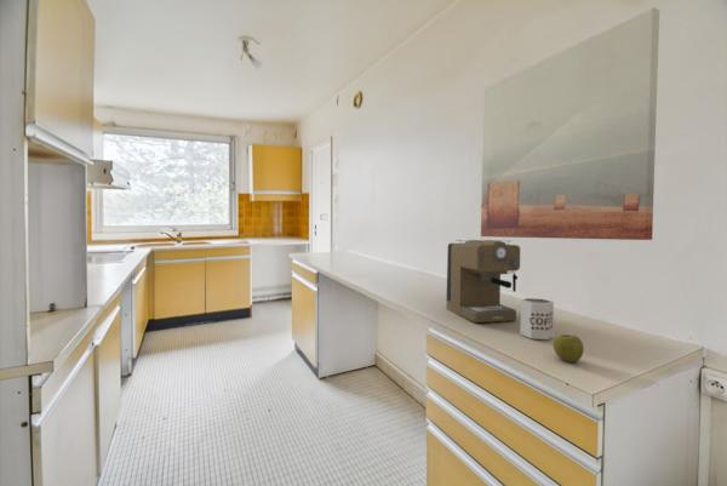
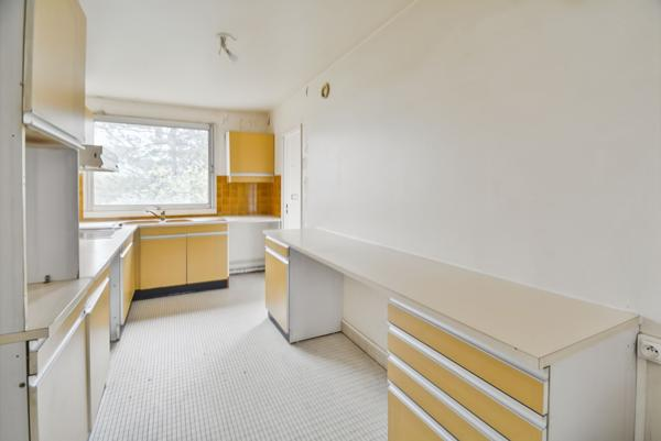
- mug [519,297,555,341]
- wall art [480,6,660,241]
- coffee maker [445,239,521,324]
- apple [551,333,584,364]
